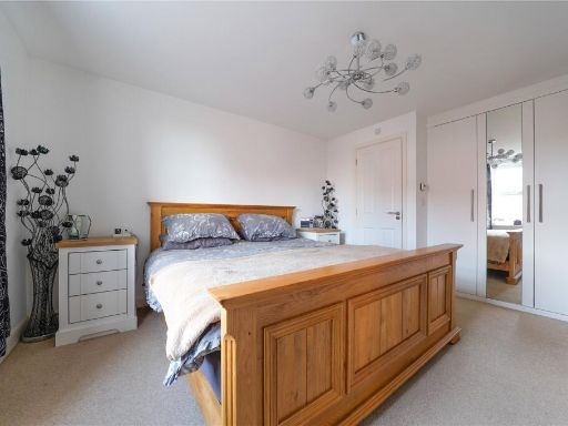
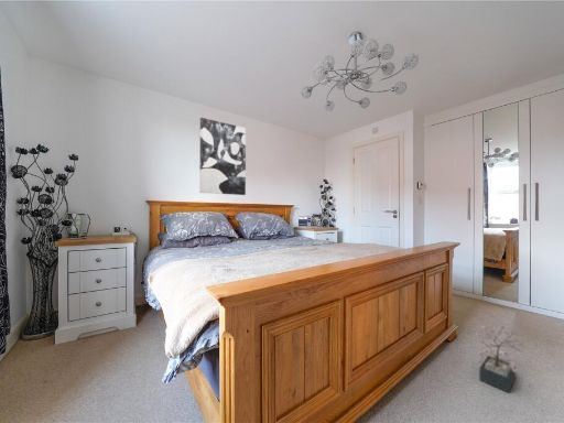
+ decorative plant [475,324,525,393]
+ wall art [198,117,247,196]
